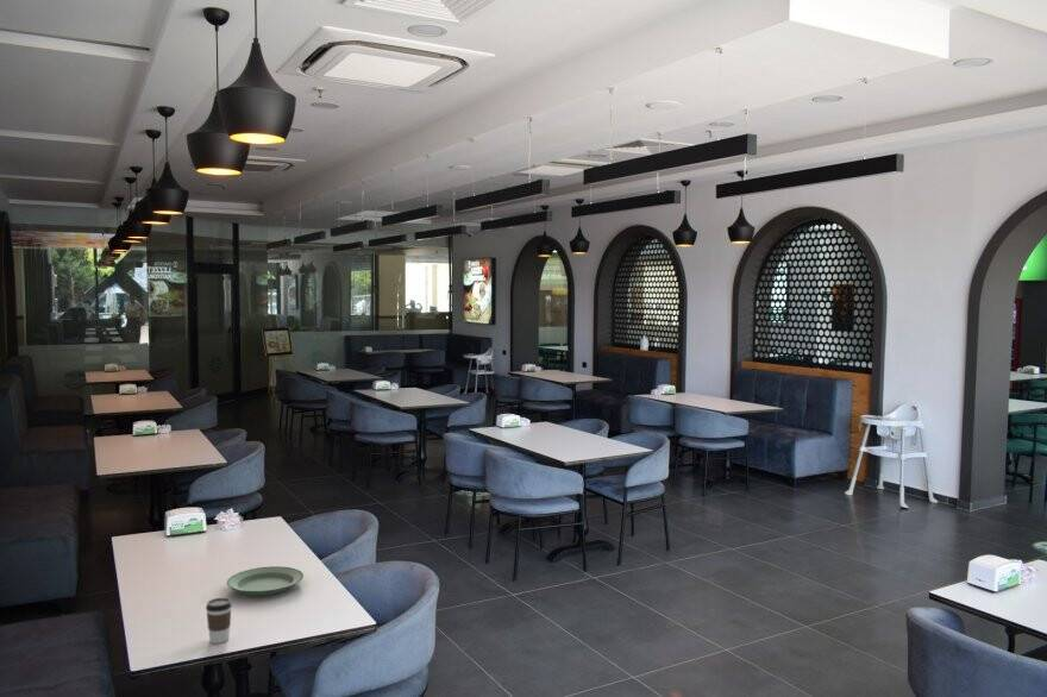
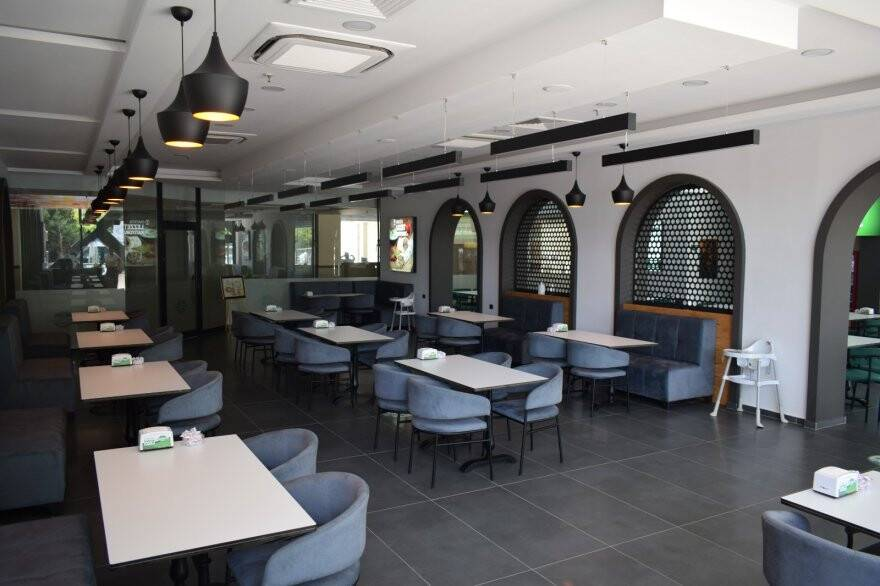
- plate [226,565,305,597]
- coffee cup [205,596,233,645]
